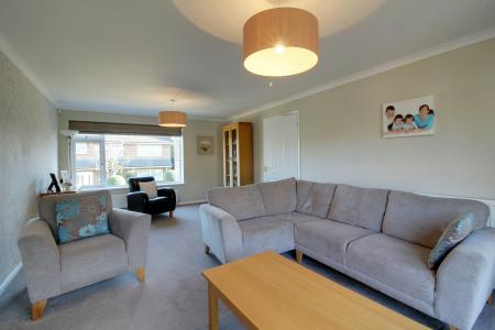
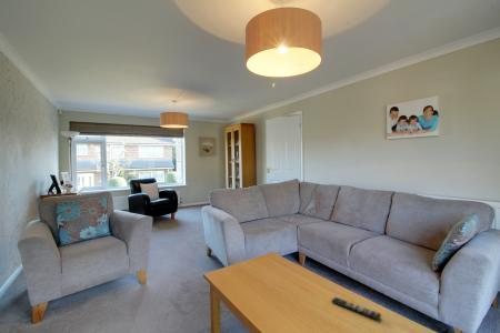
+ remote control [330,296,382,321]
